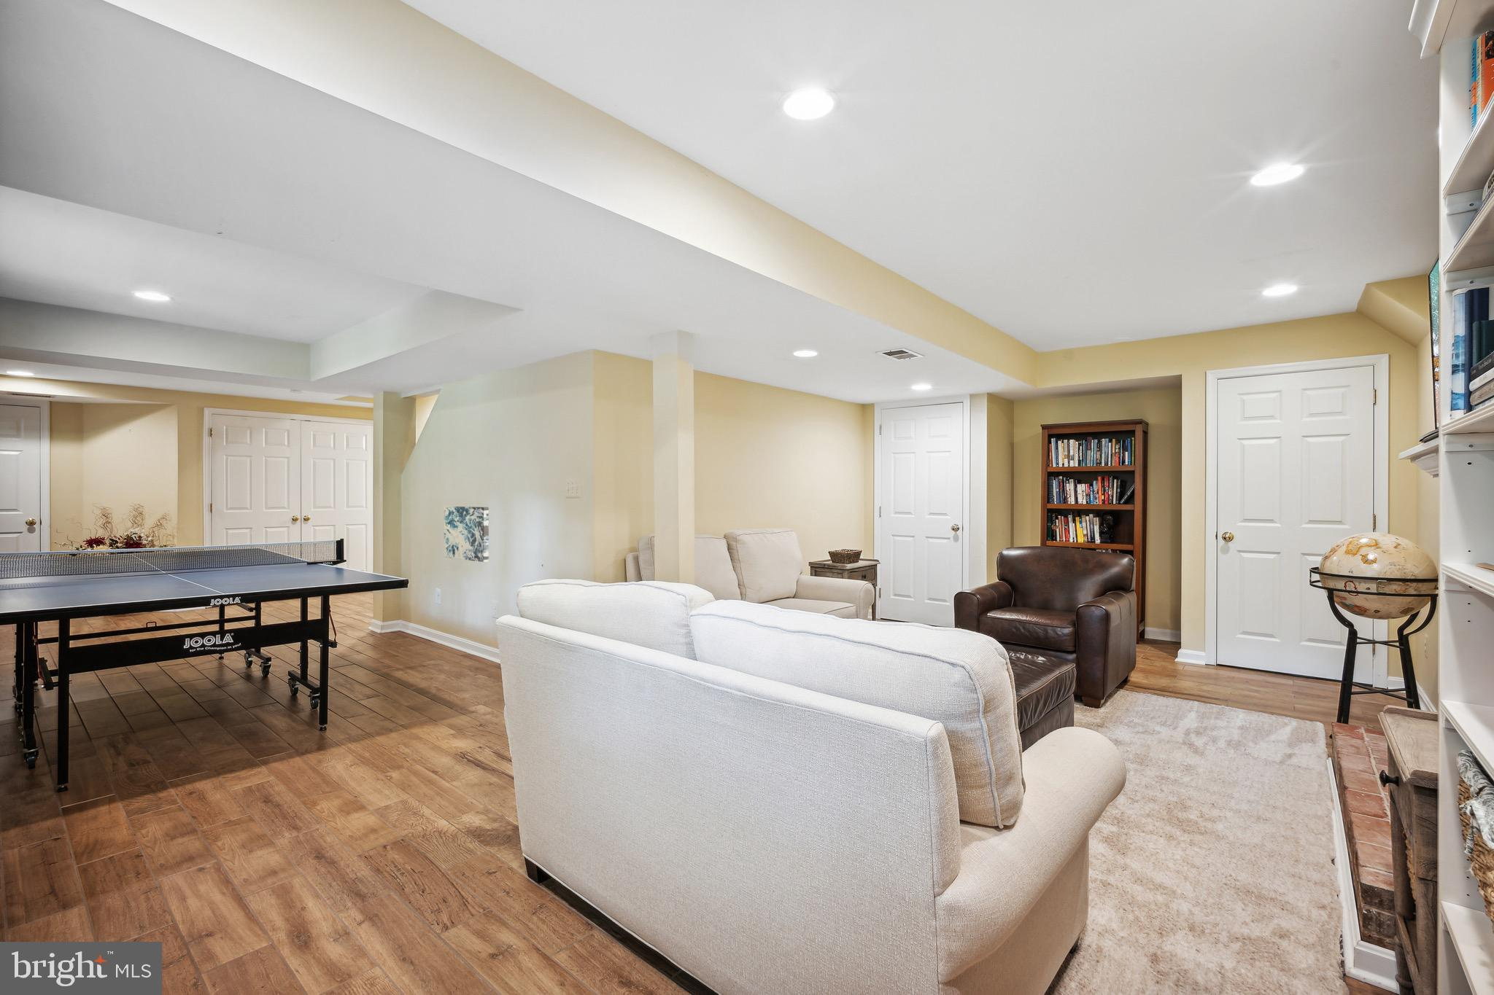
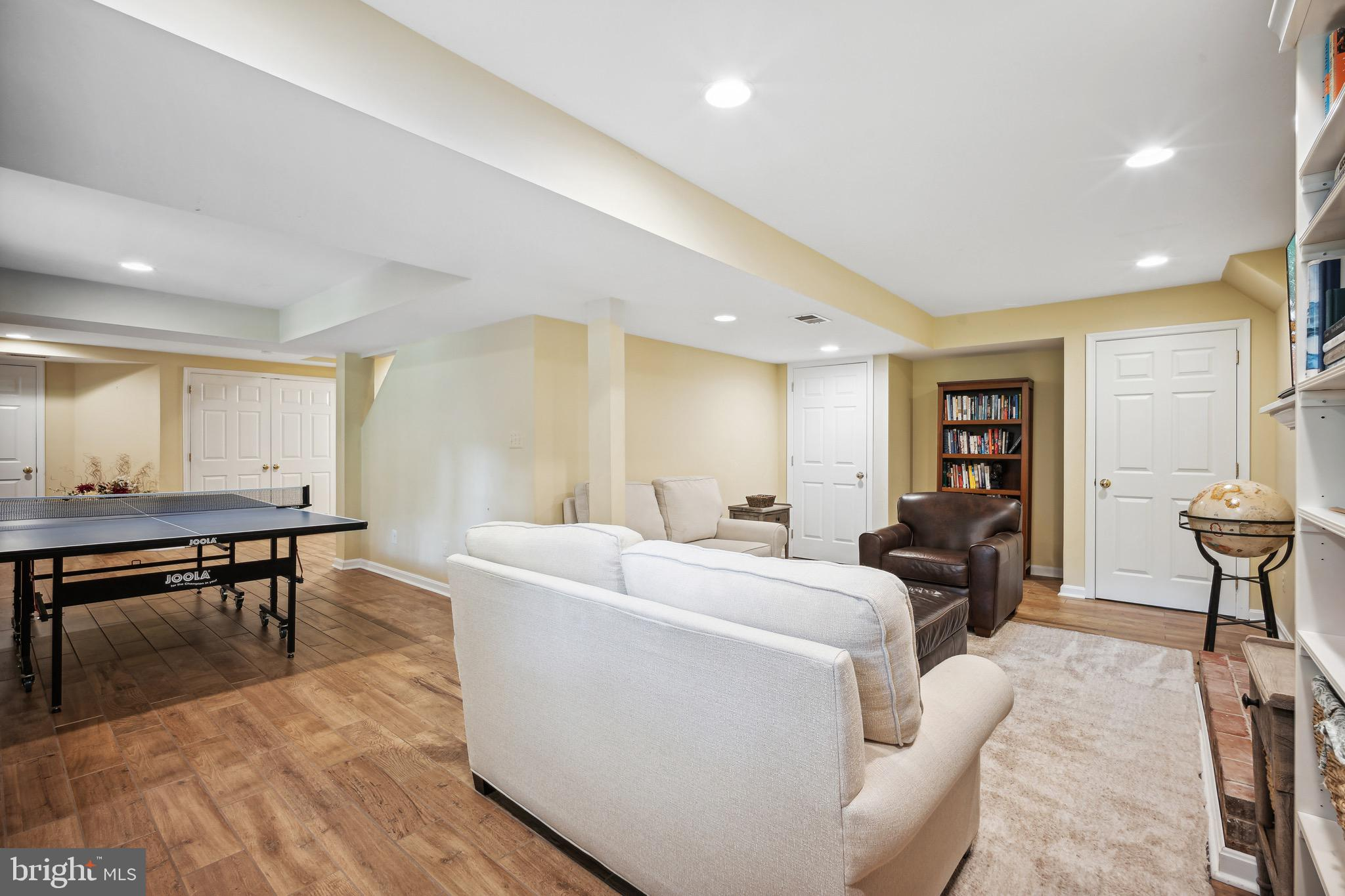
- wall art [443,506,490,563]
